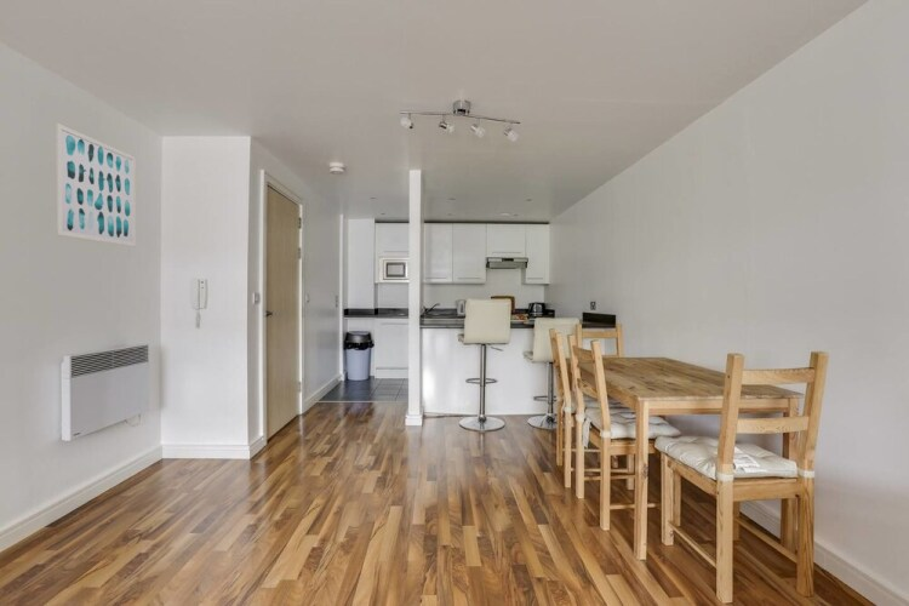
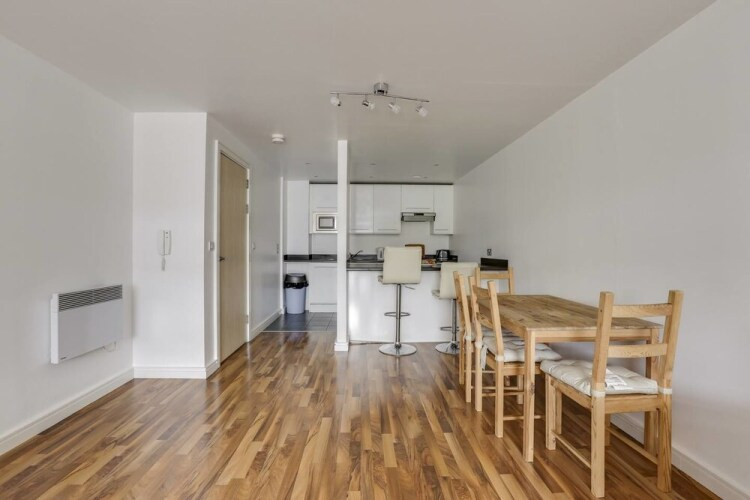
- wall art [55,122,137,247]
